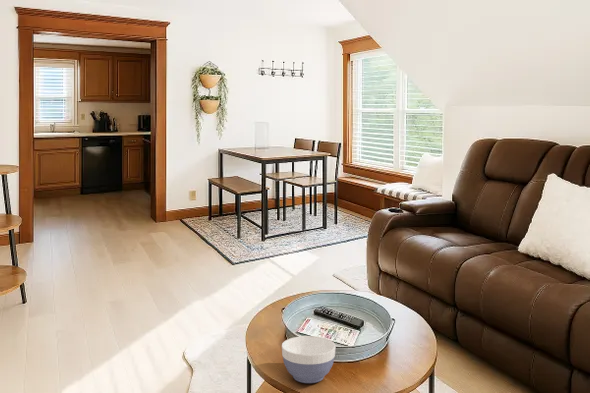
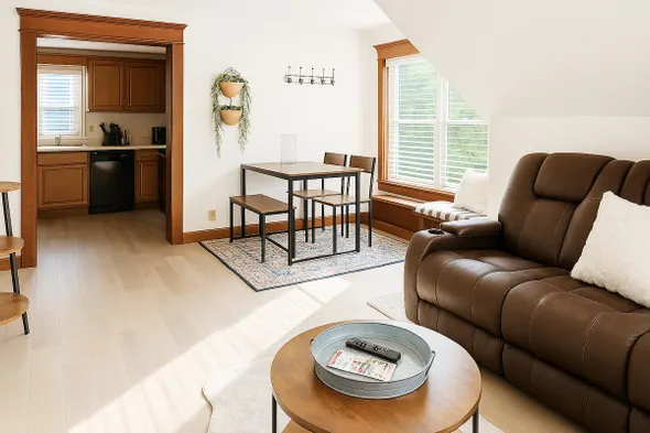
- bowl [281,335,337,384]
